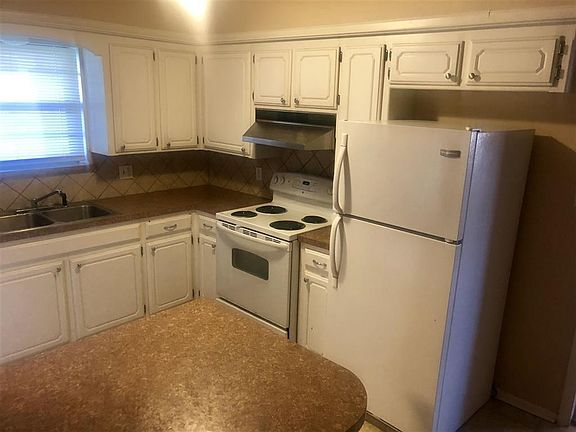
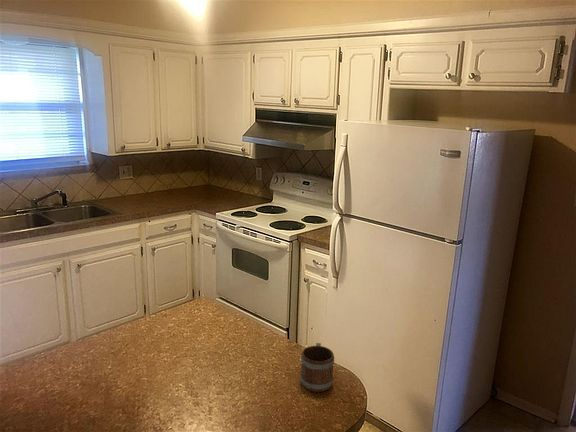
+ mug [299,342,335,393]
